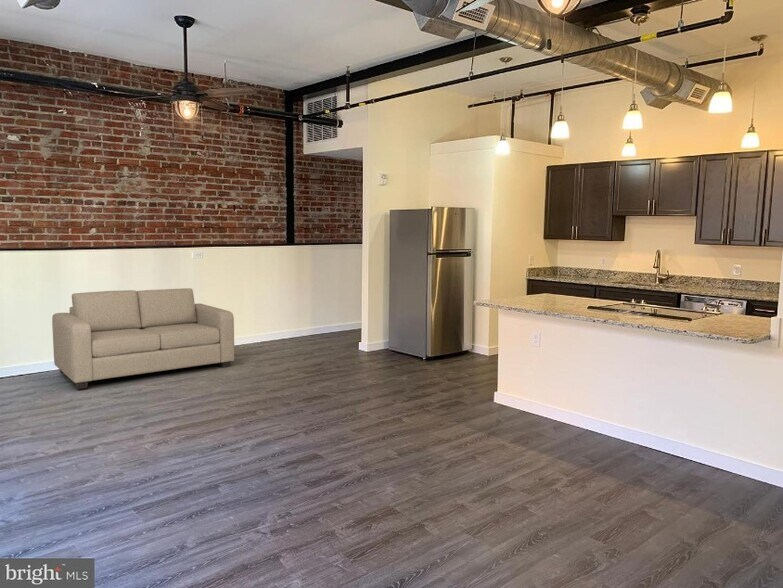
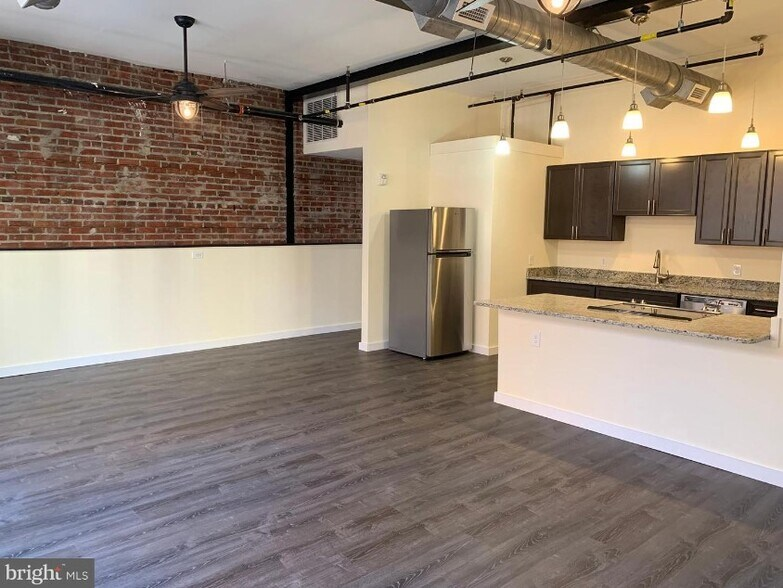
- sofa [51,287,235,390]
